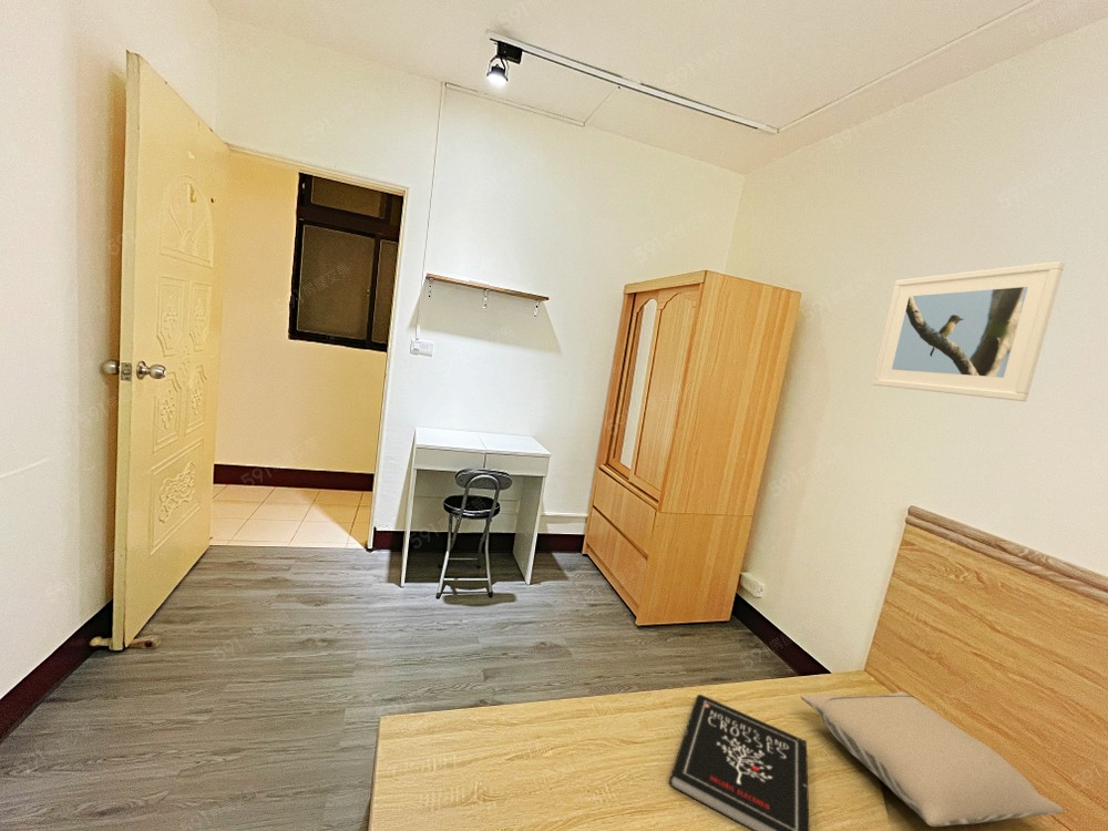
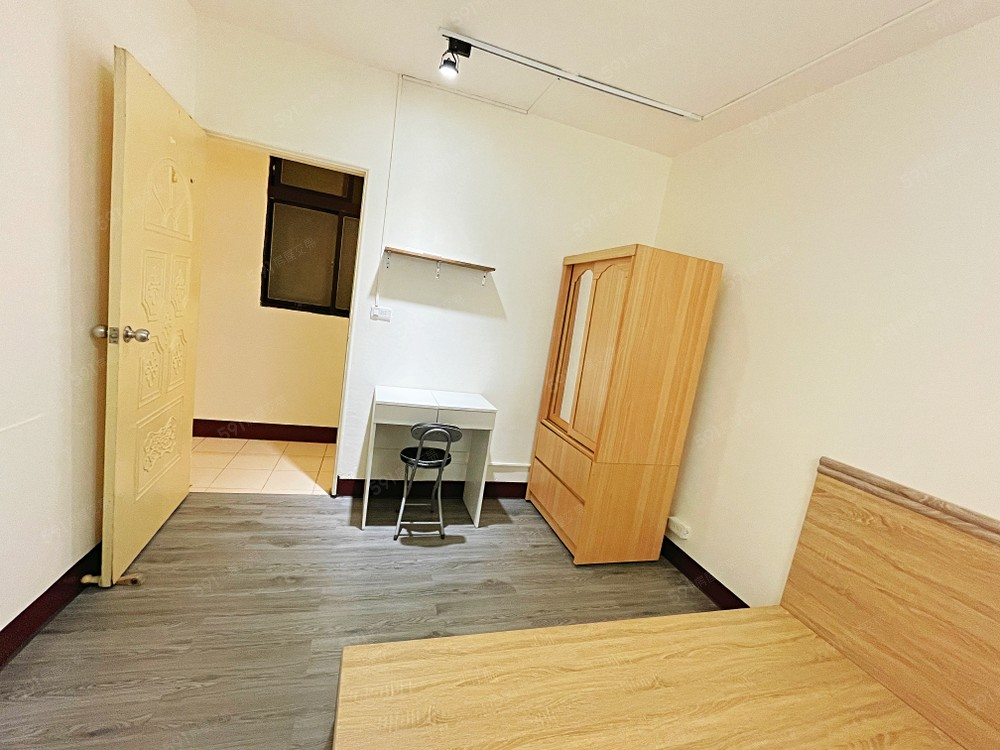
- pillow [800,690,1065,828]
- book [668,694,810,831]
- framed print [871,260,1066,402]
